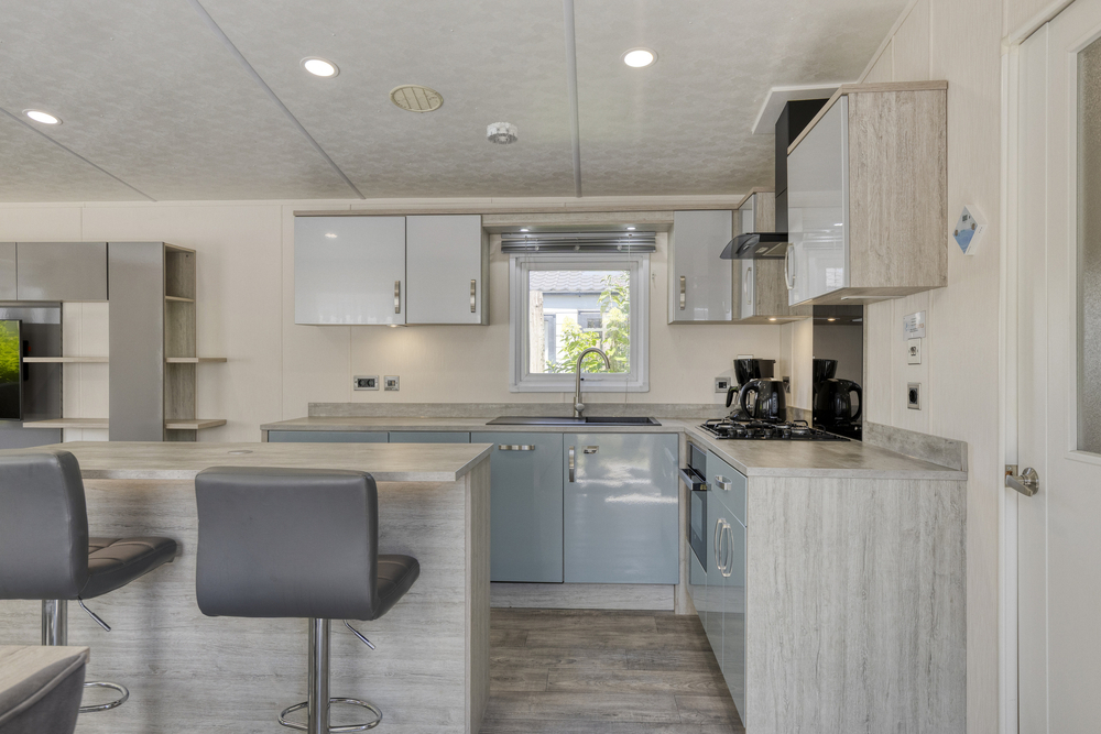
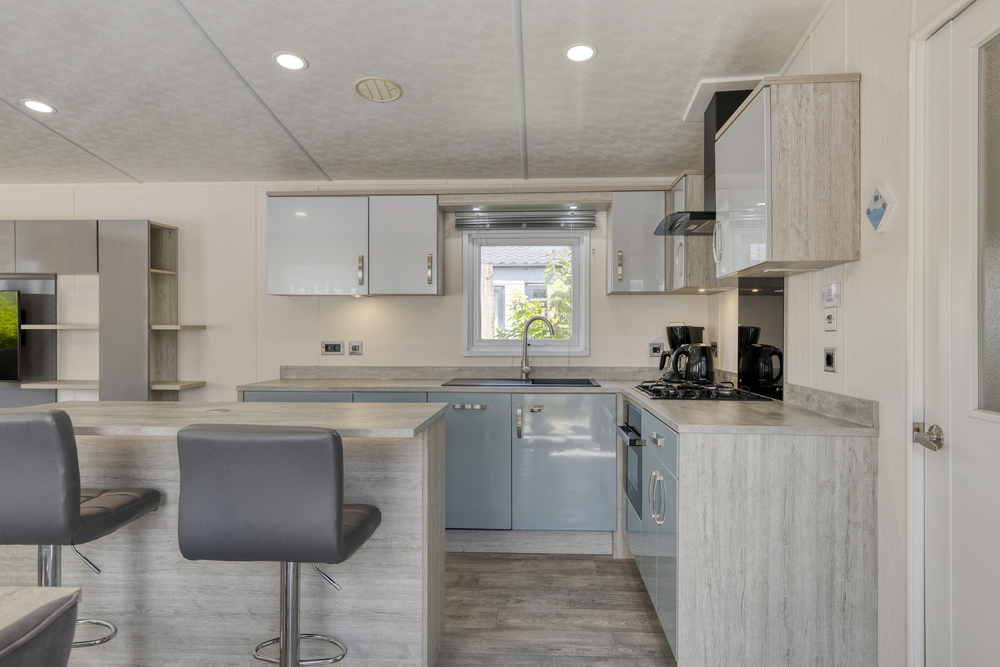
- smoke detector [486,121,519,145]
